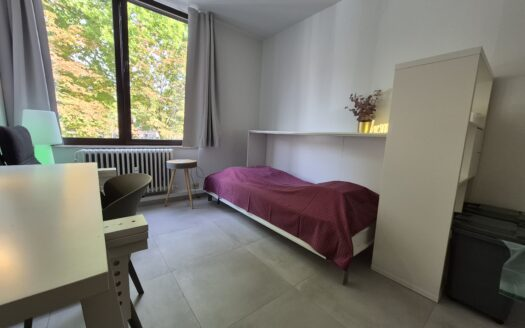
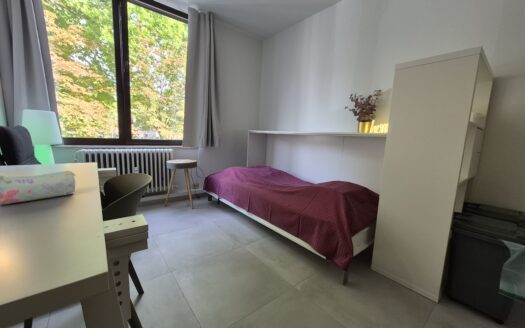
+ pencil case [0,170,77,205]
